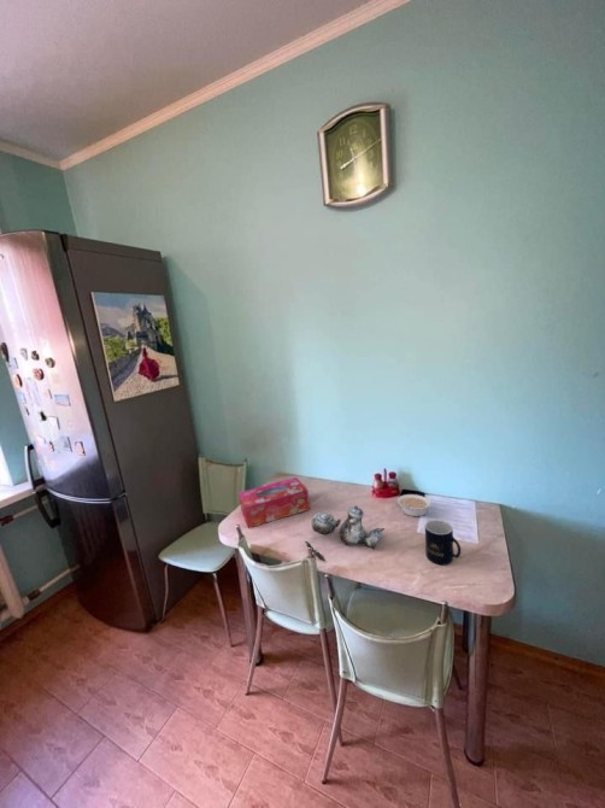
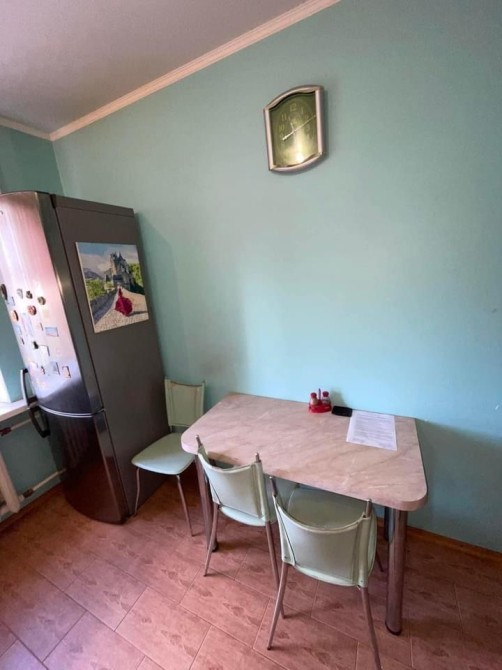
- tissue box [237,476,311,529]
- teapot [304,505,386,562]
- mug [424,519,462,567]
- legume [397,493,431,517]
